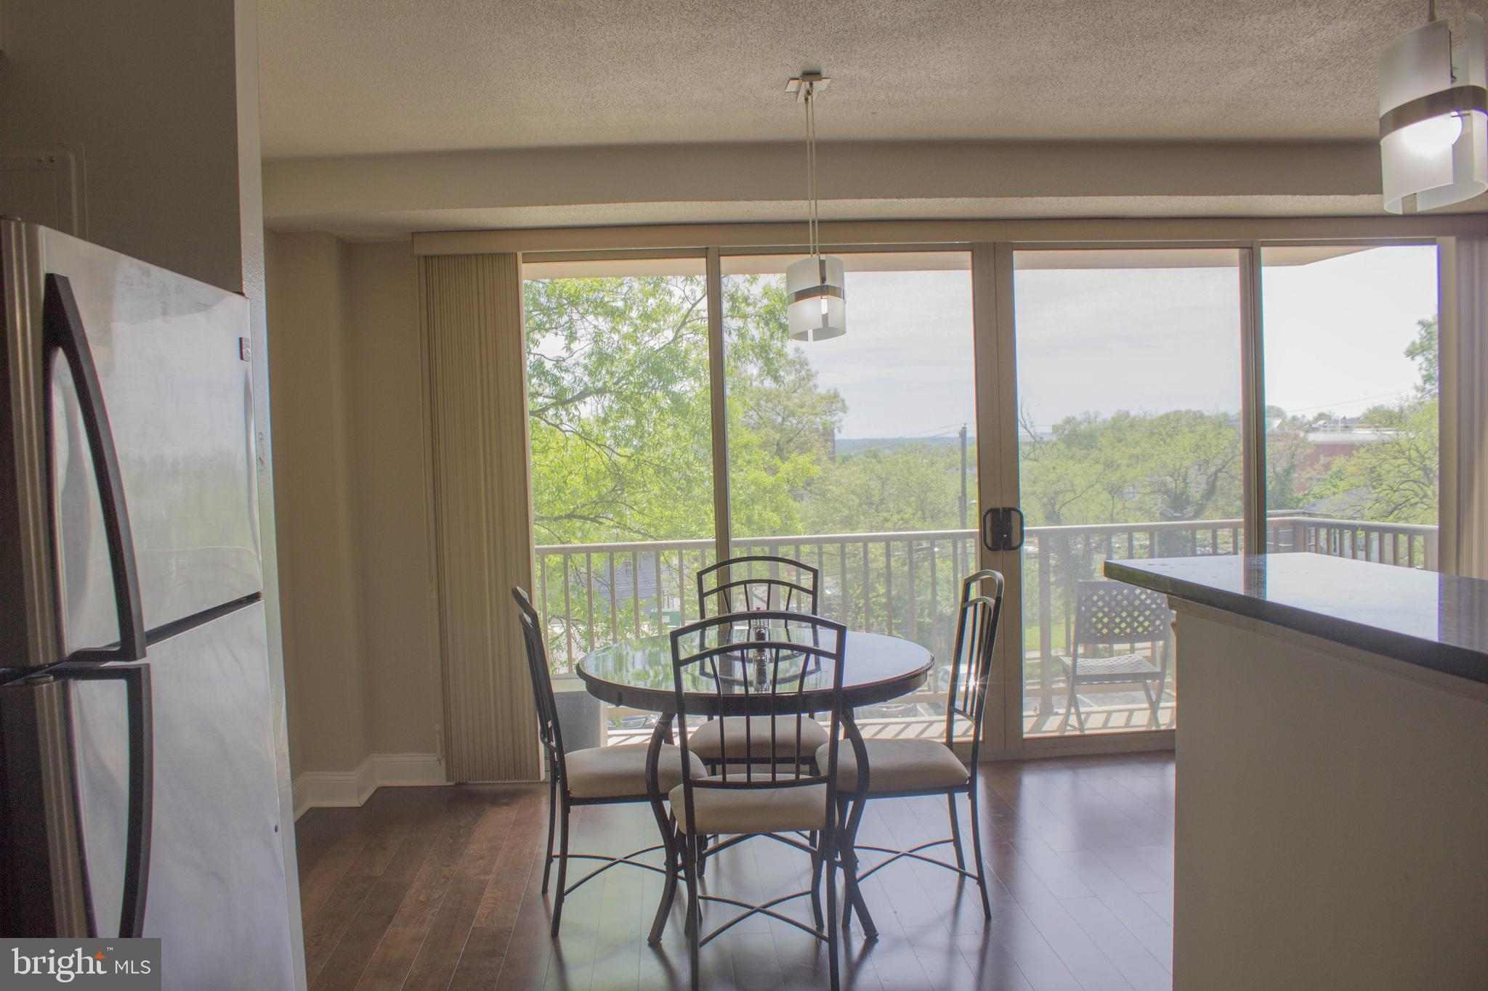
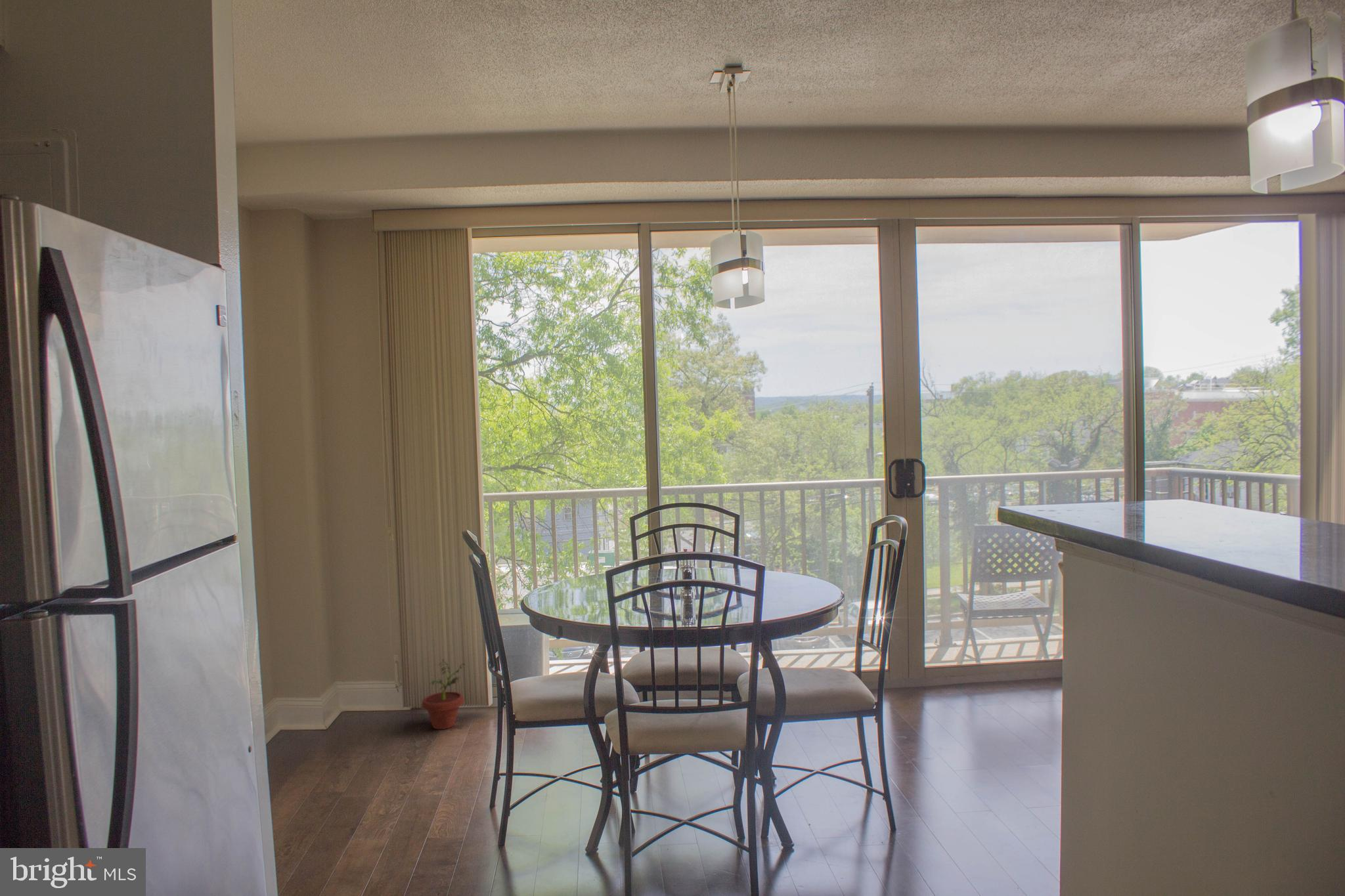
+ potted plant [421,658,468,730]
